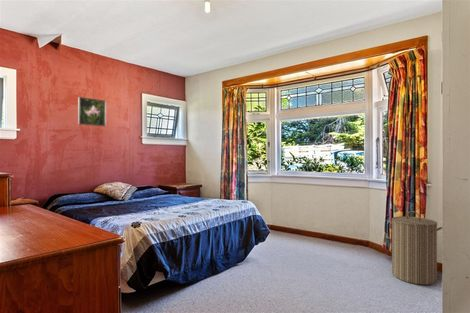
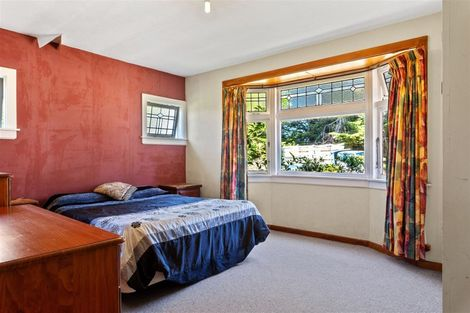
- laundry hamper [388,210,443,286]
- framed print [77,96,107,127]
